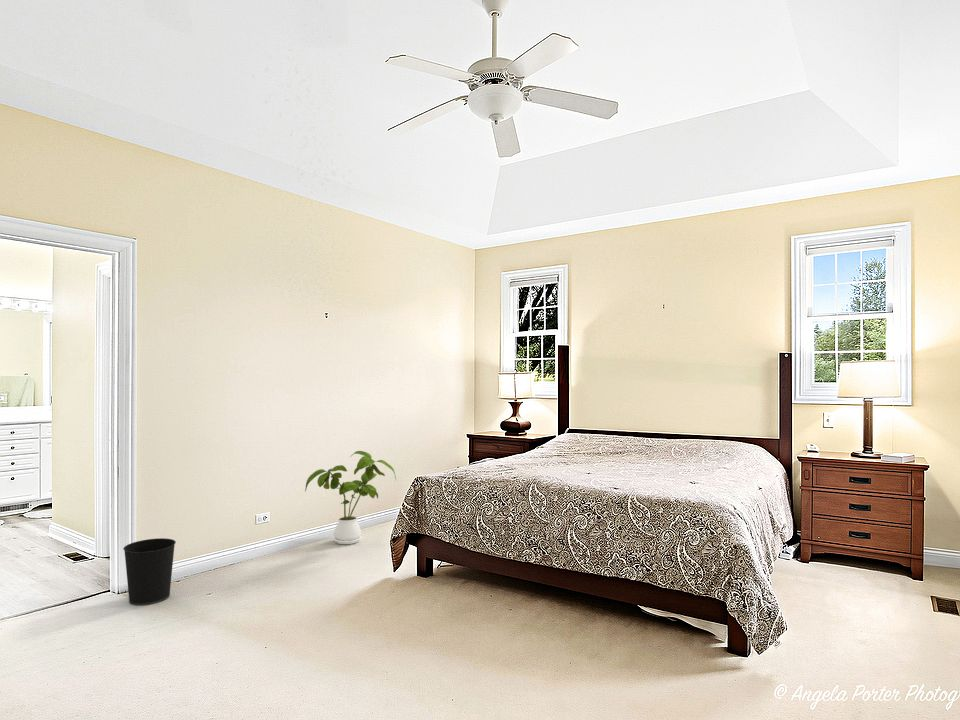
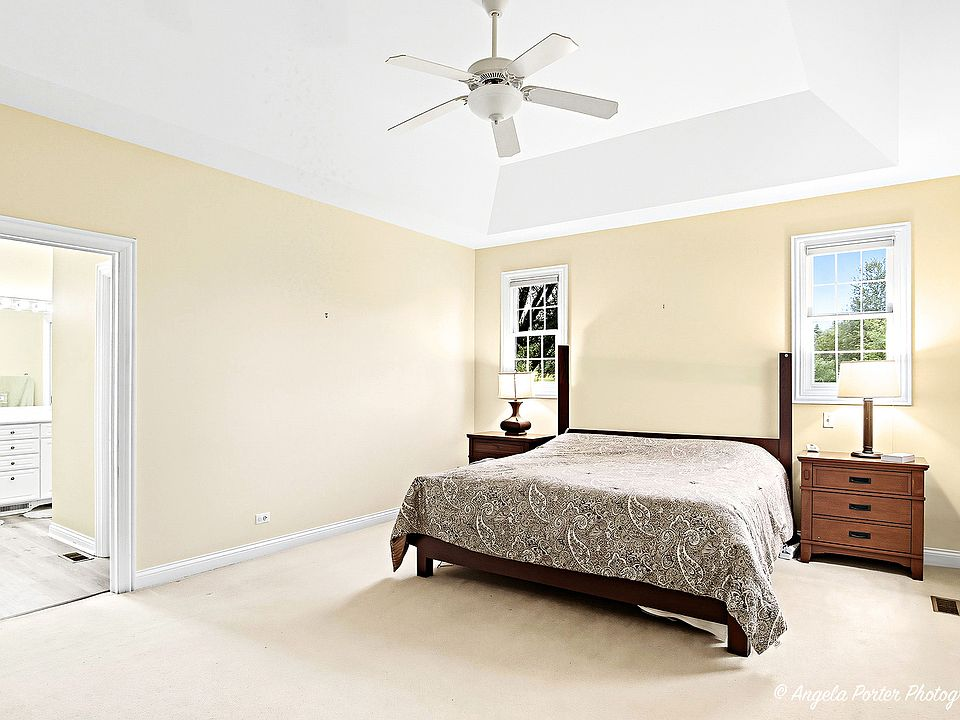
- wastebasket [122,537,177,606]
- house plant [304,450,397,545]
